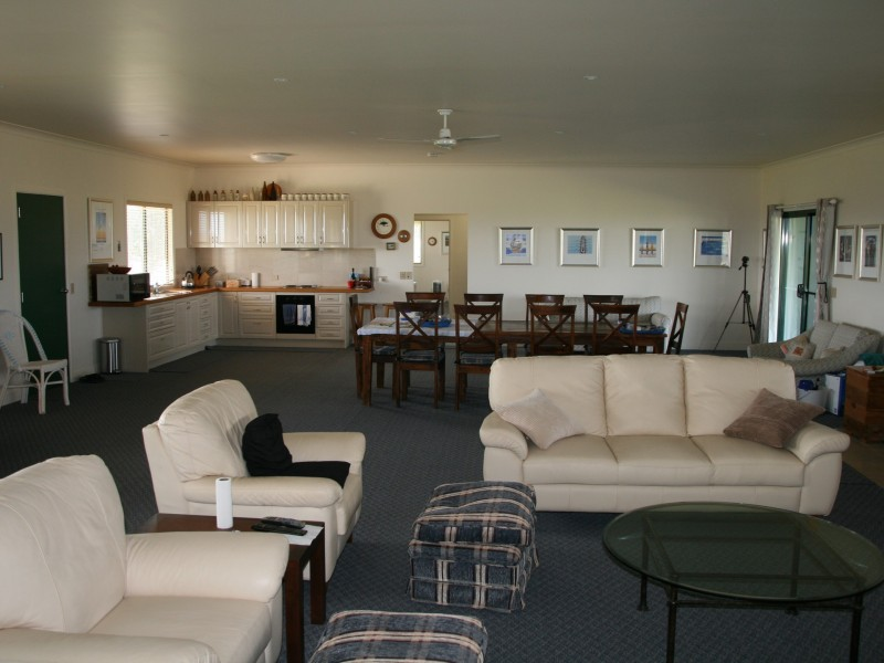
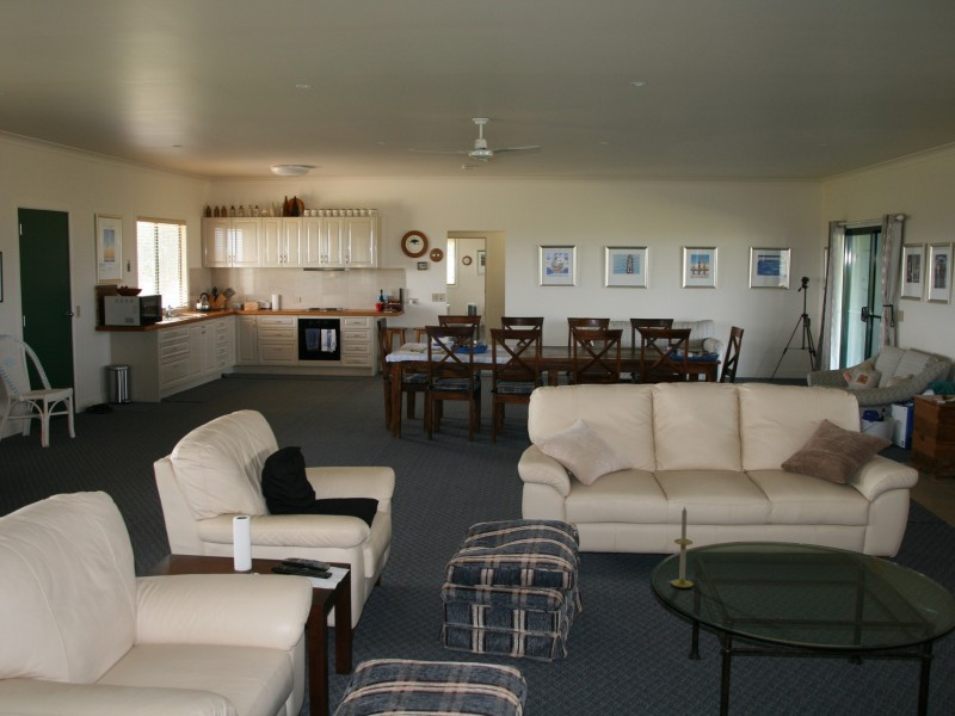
+ candle [670,505,695,588]
